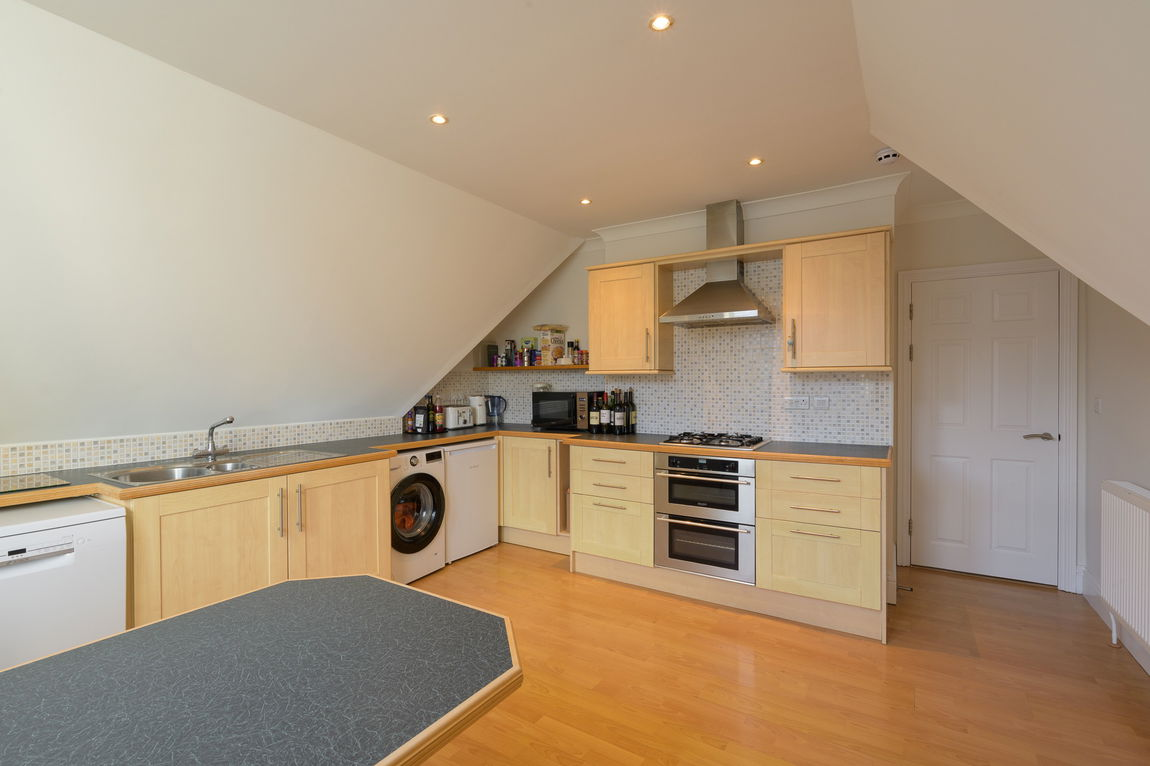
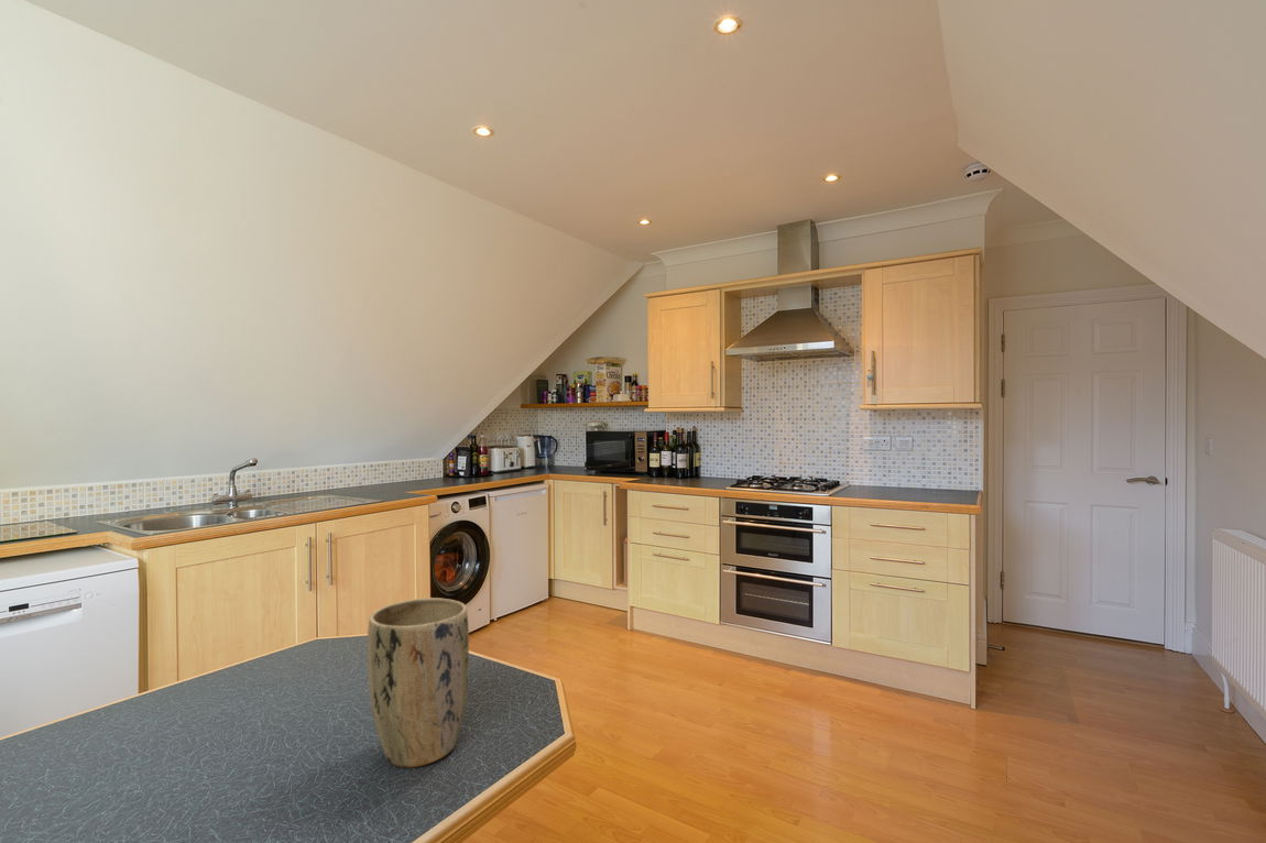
+ plant pot [367,596,470,768]
